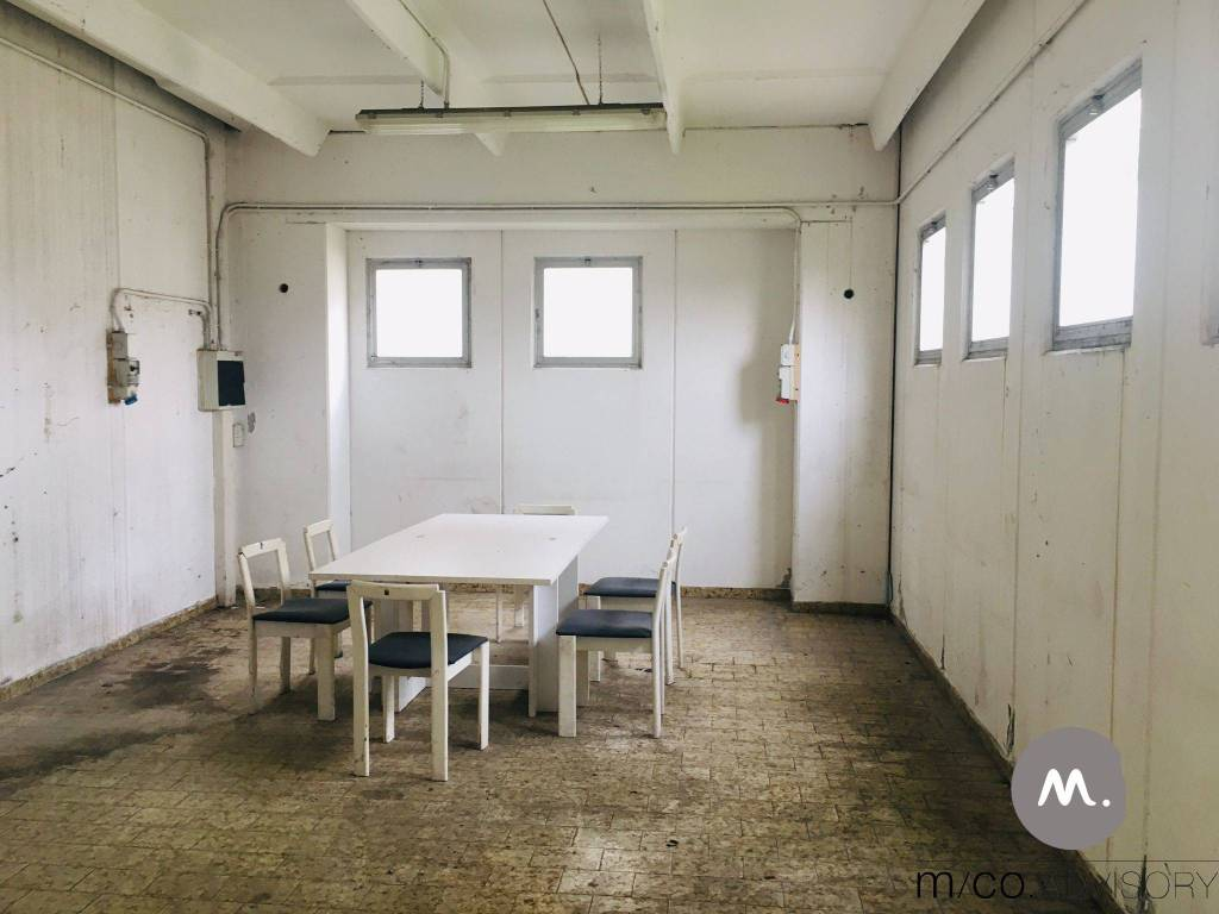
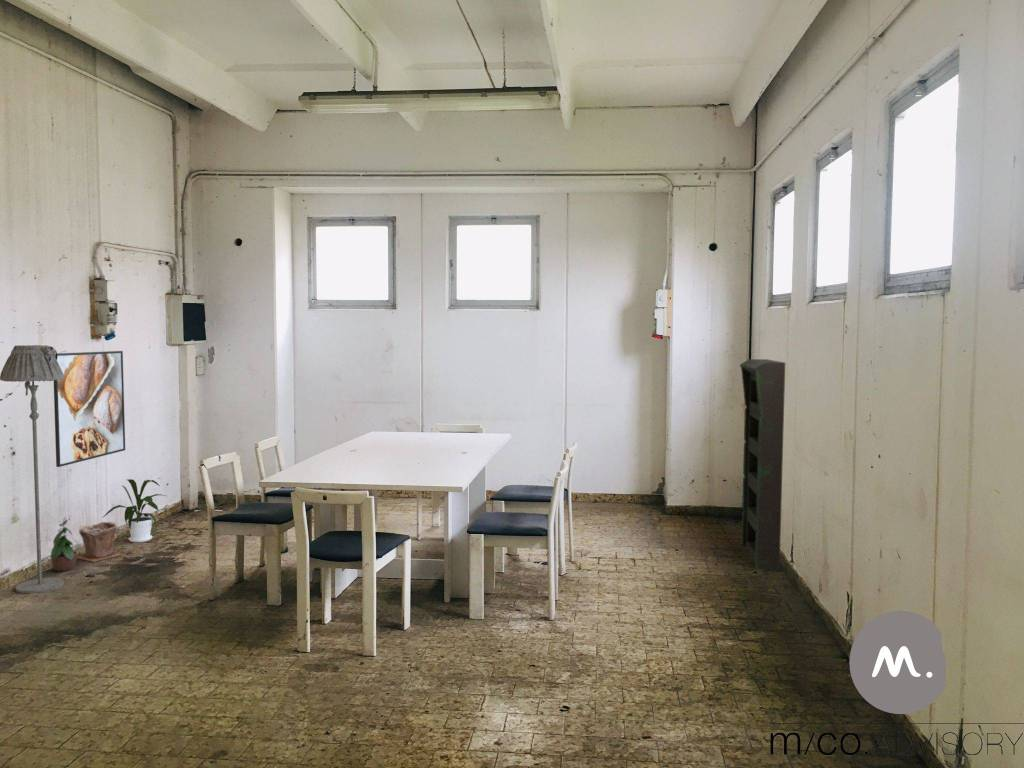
+ potted plant [49,516,83,572]
+ house plant [101,478,167,543]
+ floor lamp [0,344,65,594]
+ plant pot [76,520,123,563]
+ cupboard [739,358,786,571]
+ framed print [53,350,126,468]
